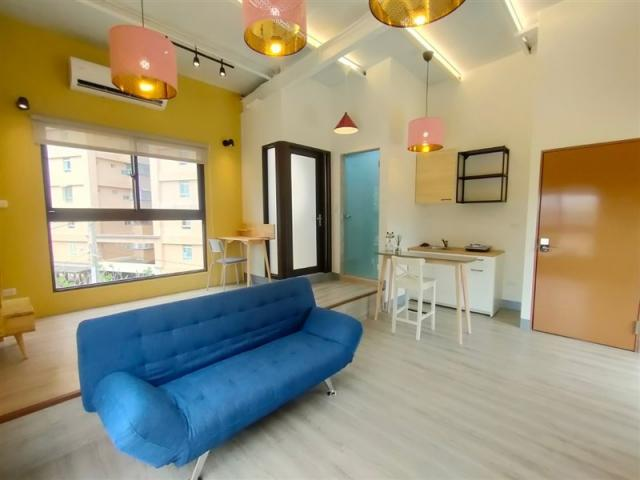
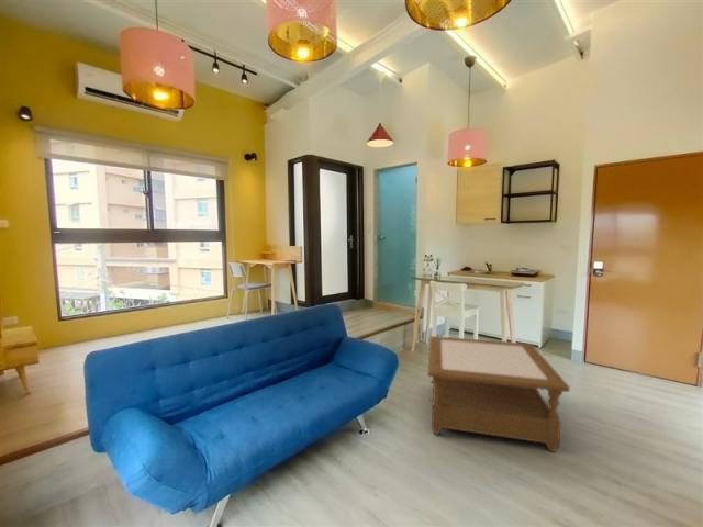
+ coffee table [426,335,571,453]
